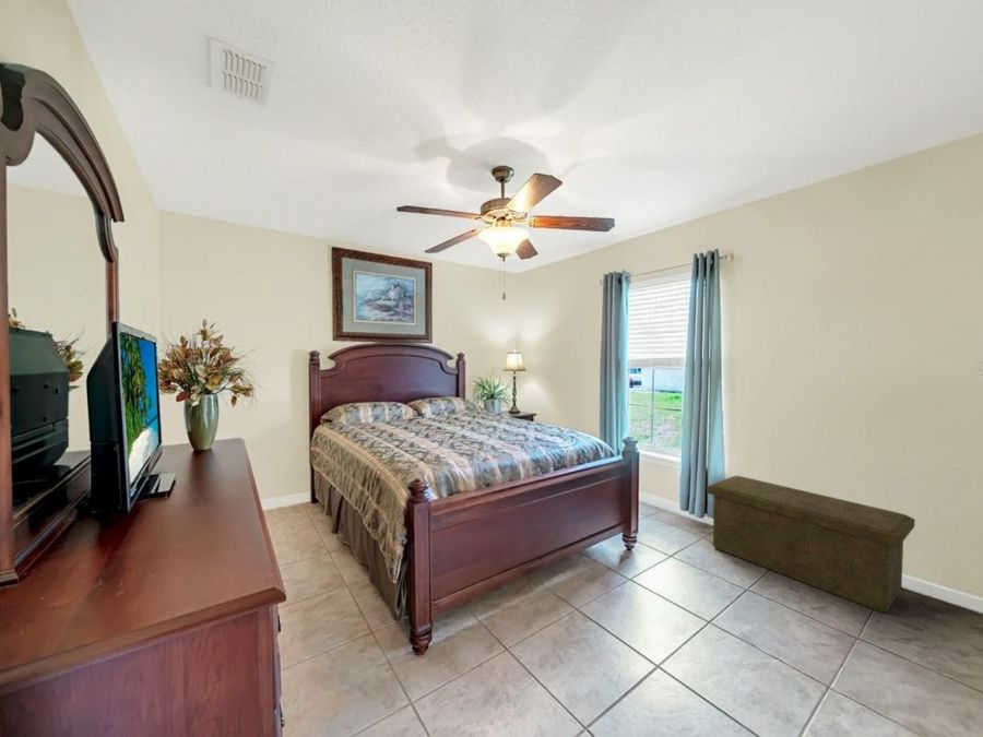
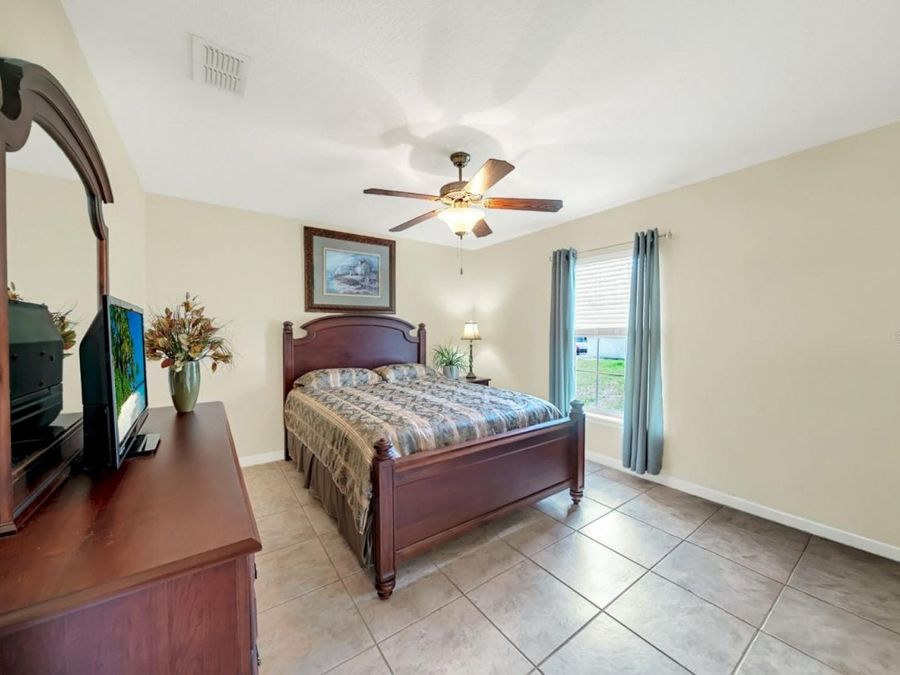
- storage bench [706,475,916,614]
